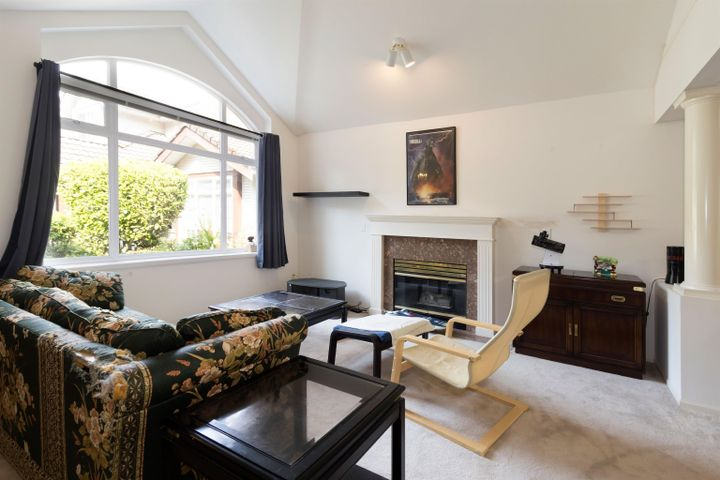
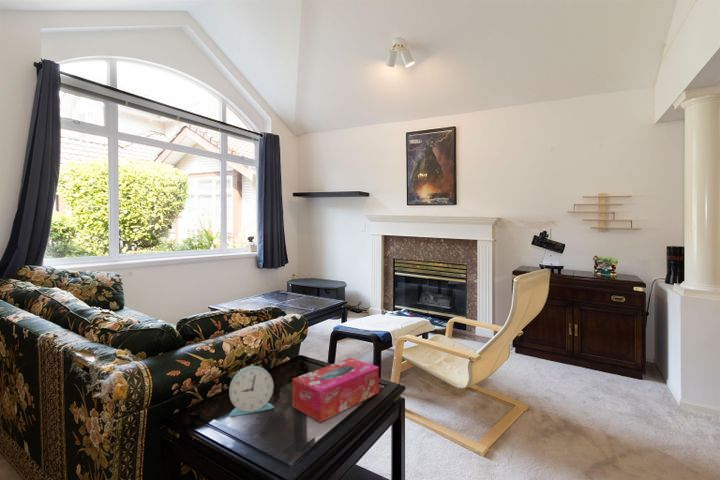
+ alarm clock [228,365,275,417]
+ tissue box [291,357,380,423]
